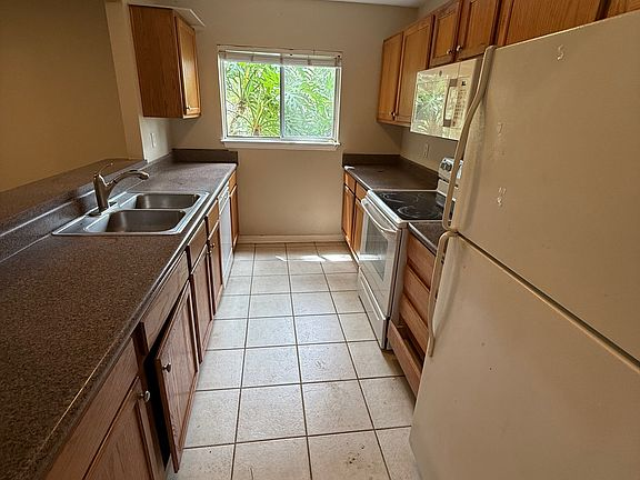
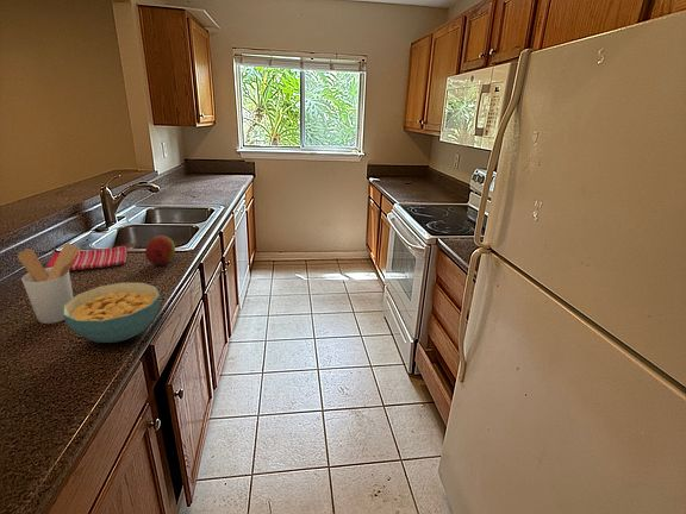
+ utensil holder [17,243,81,325]
+ fruit [144,234,176,265]
+ dish towel [44,245,129,272]
+ cereal bowl [63,281,161,344]
